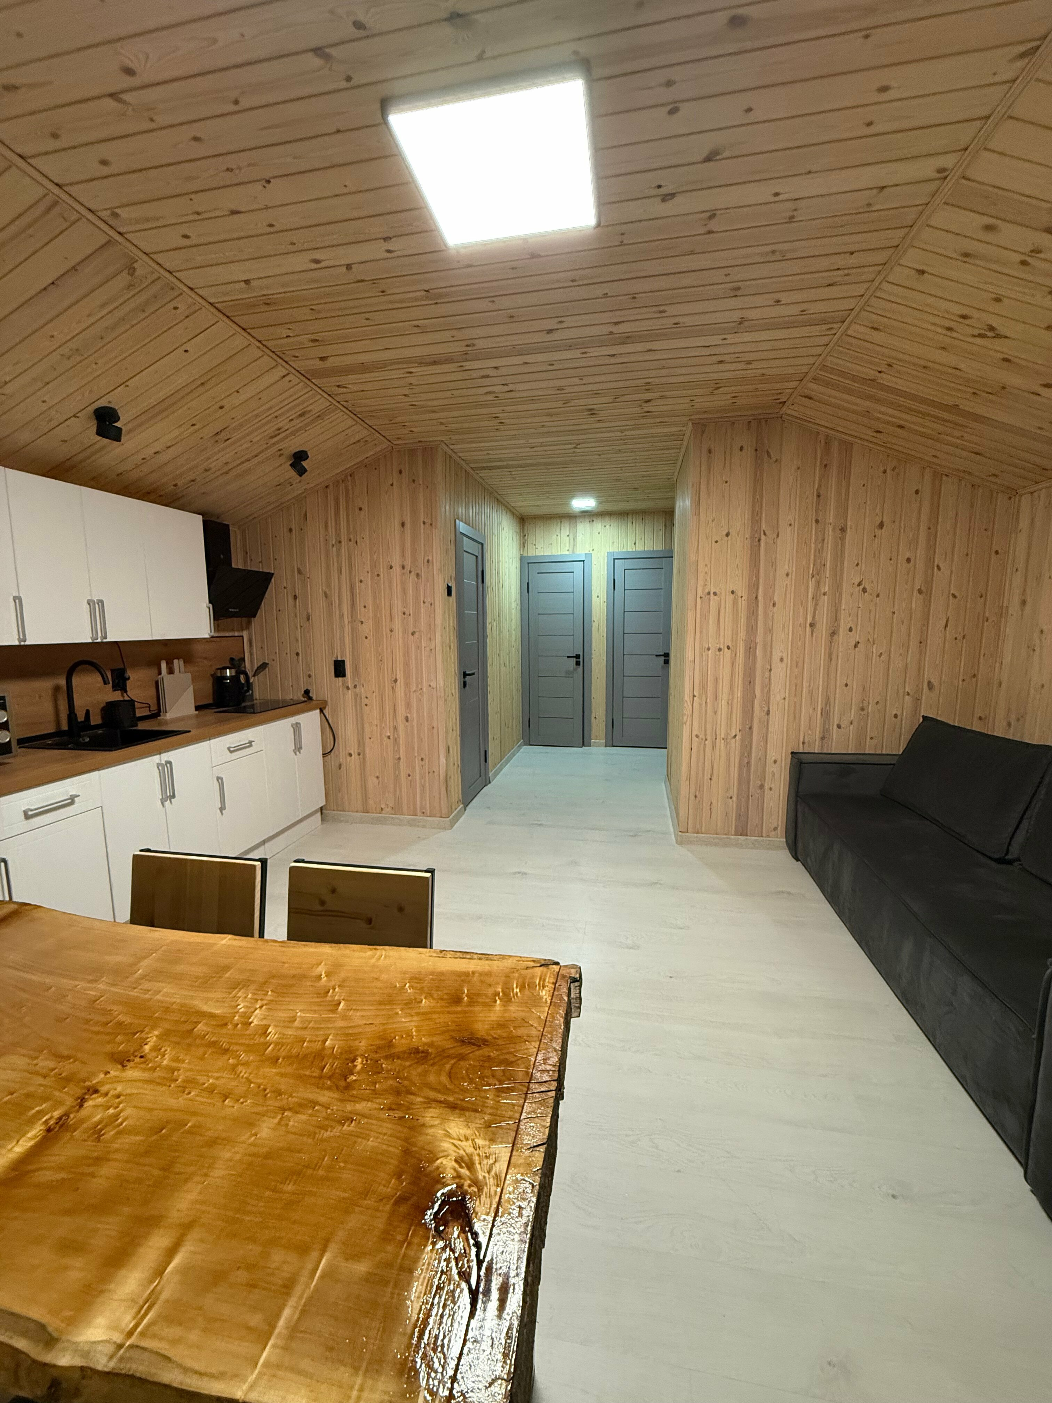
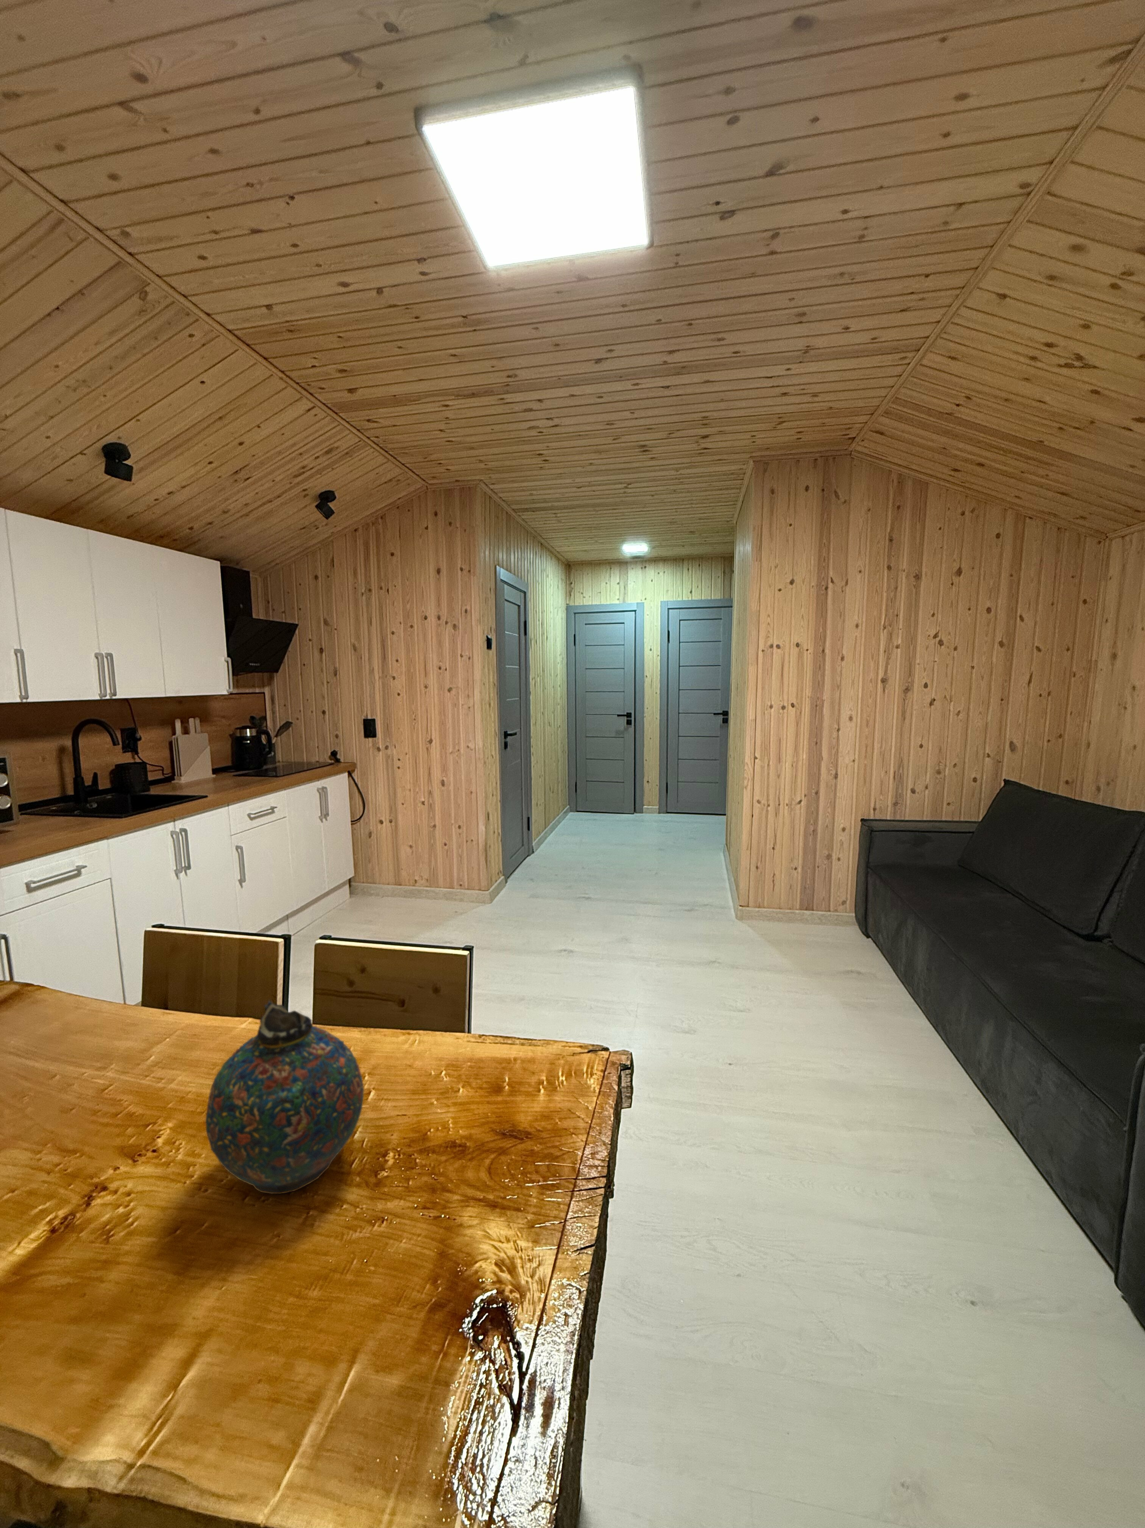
+ snuff bottle [206,1000,364,1195]
